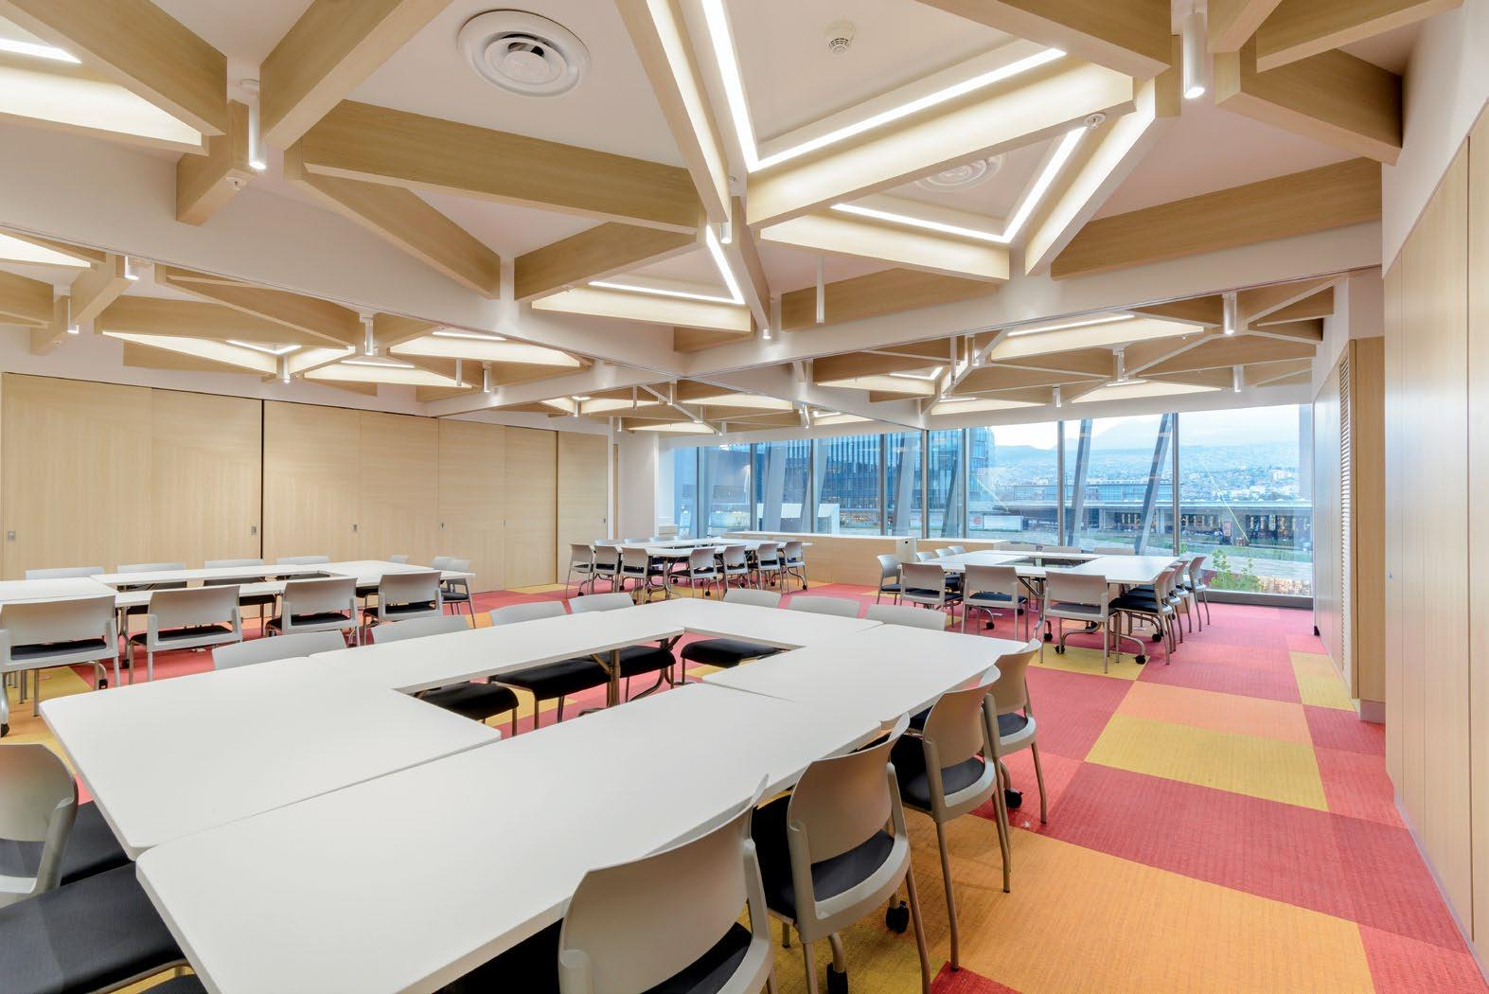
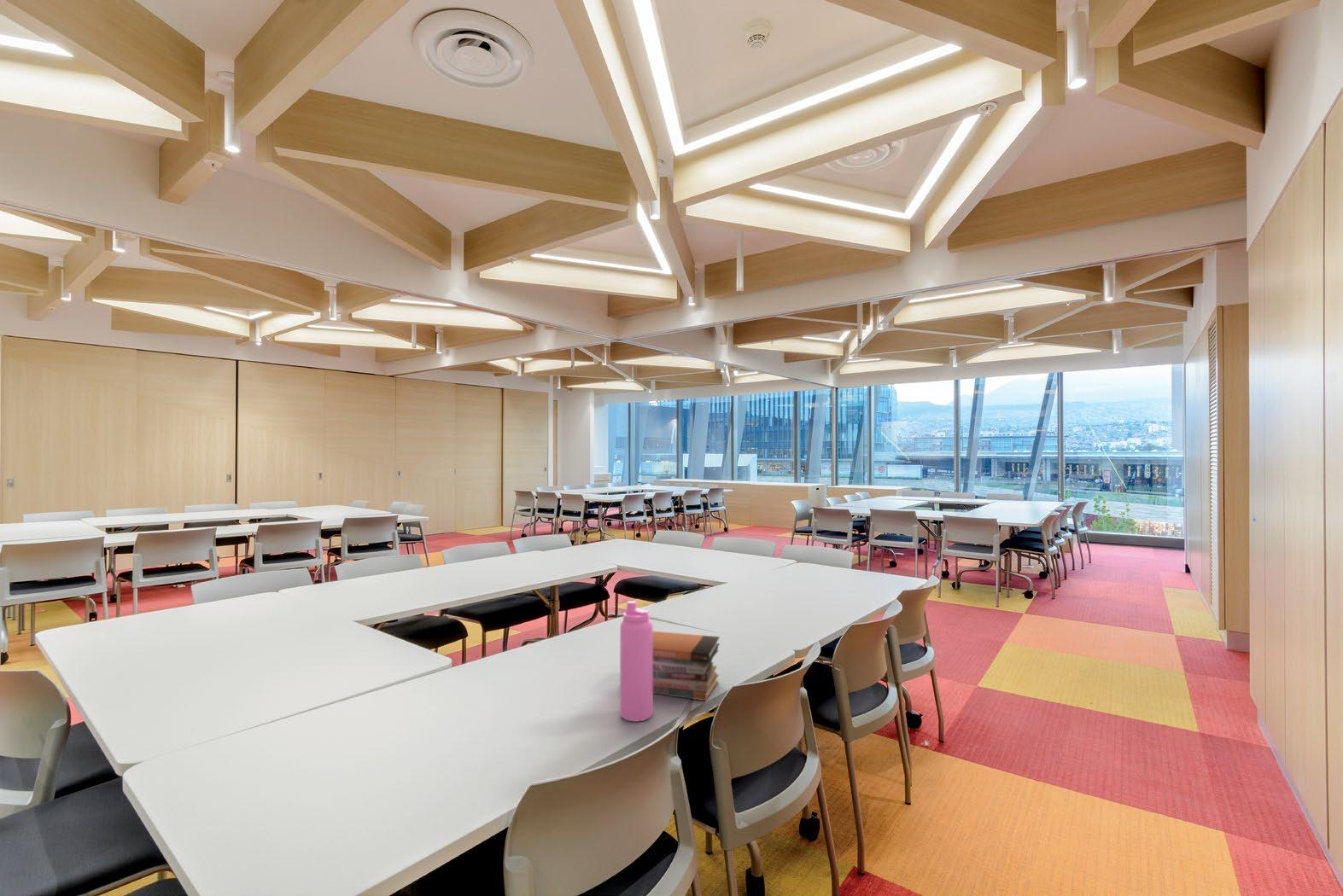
+ book stack [653,631,721,701]
+ water bottle [619,600,654,723]
